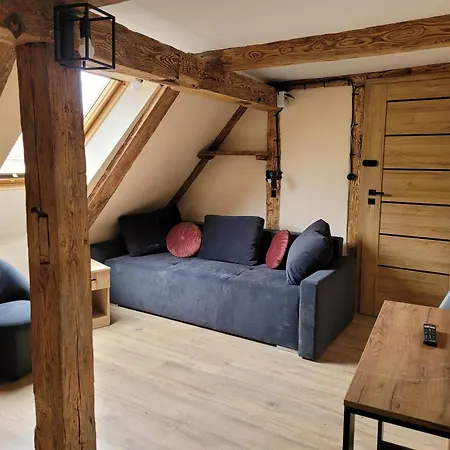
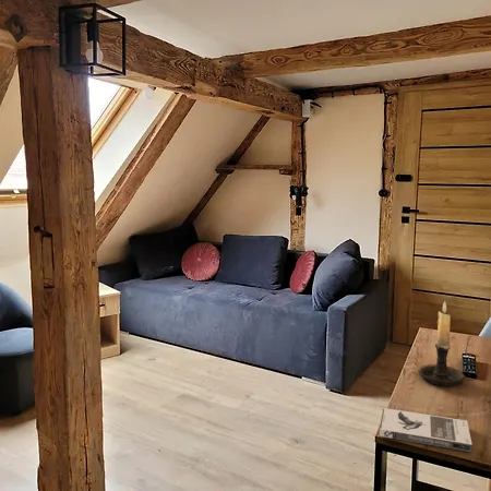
+ candle holder [417,300,466,387]
+ book [379,407,474,453]
